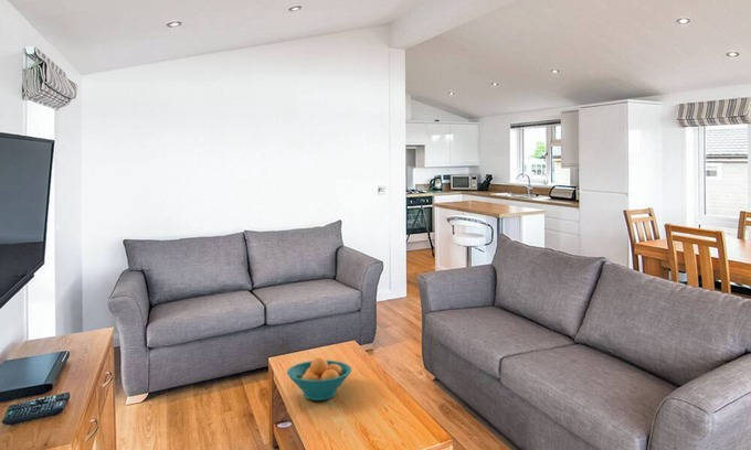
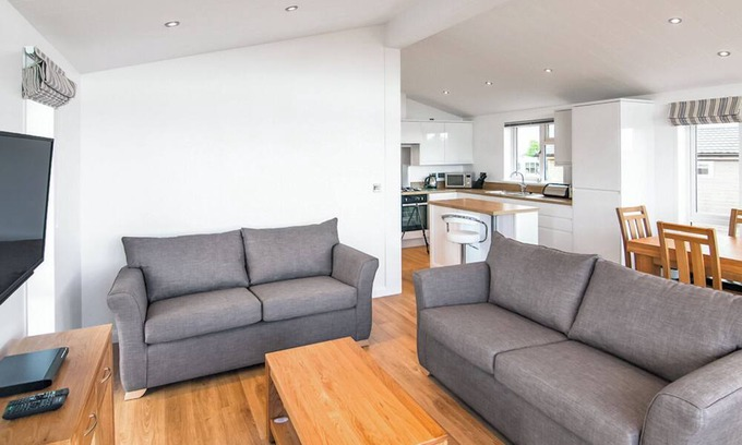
- fruit bowl [286,356,352,401]
